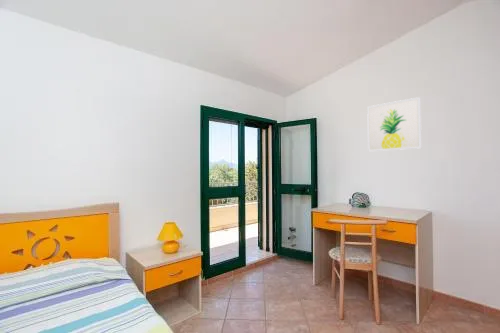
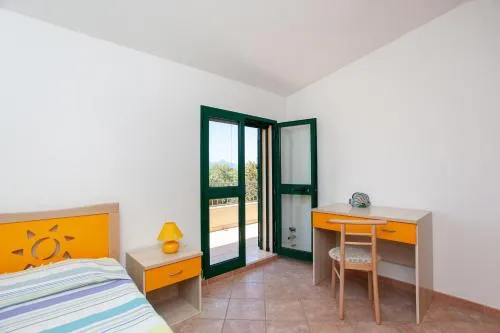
- wall art [366,96,423,152]
